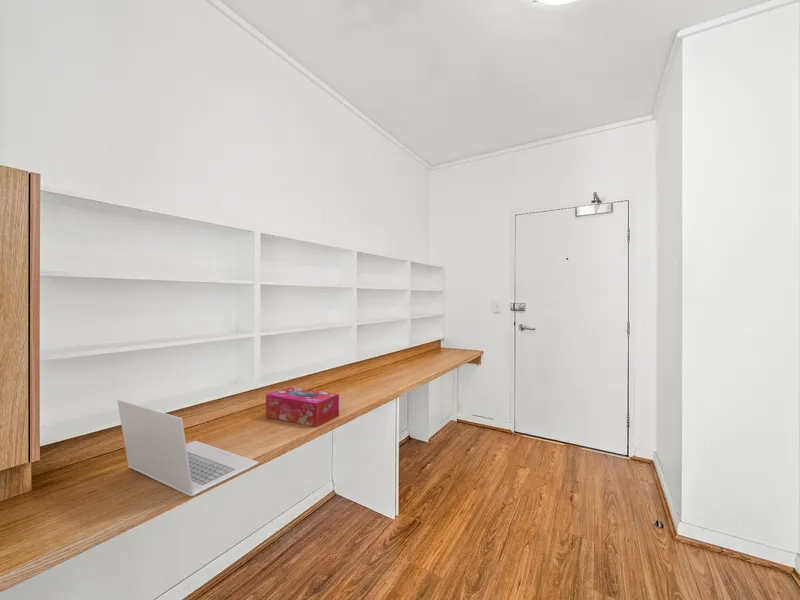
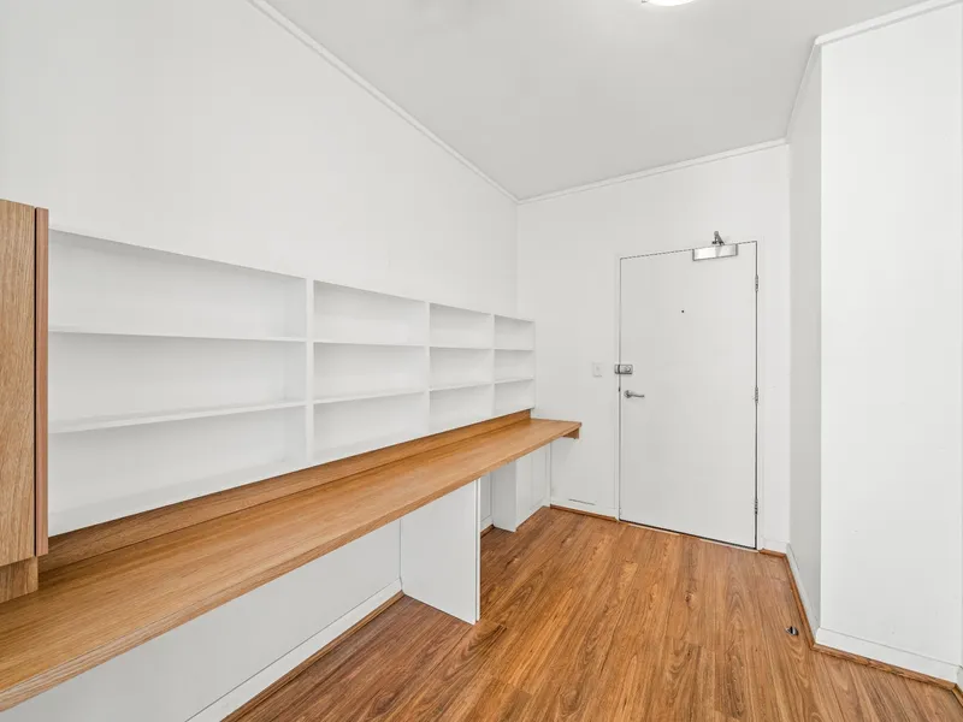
- laptop [116,399,260,497]
- tissue box [265,386,340,428]
